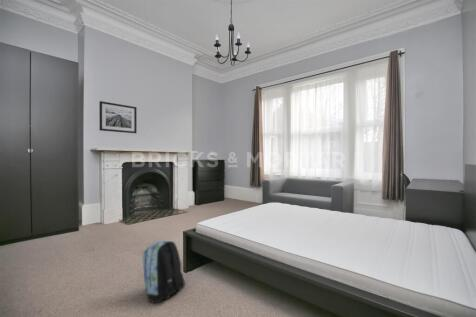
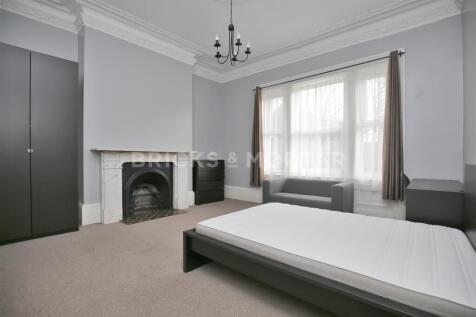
- wall art [98,100,138,134]
- backpack [141,240,186,304]
